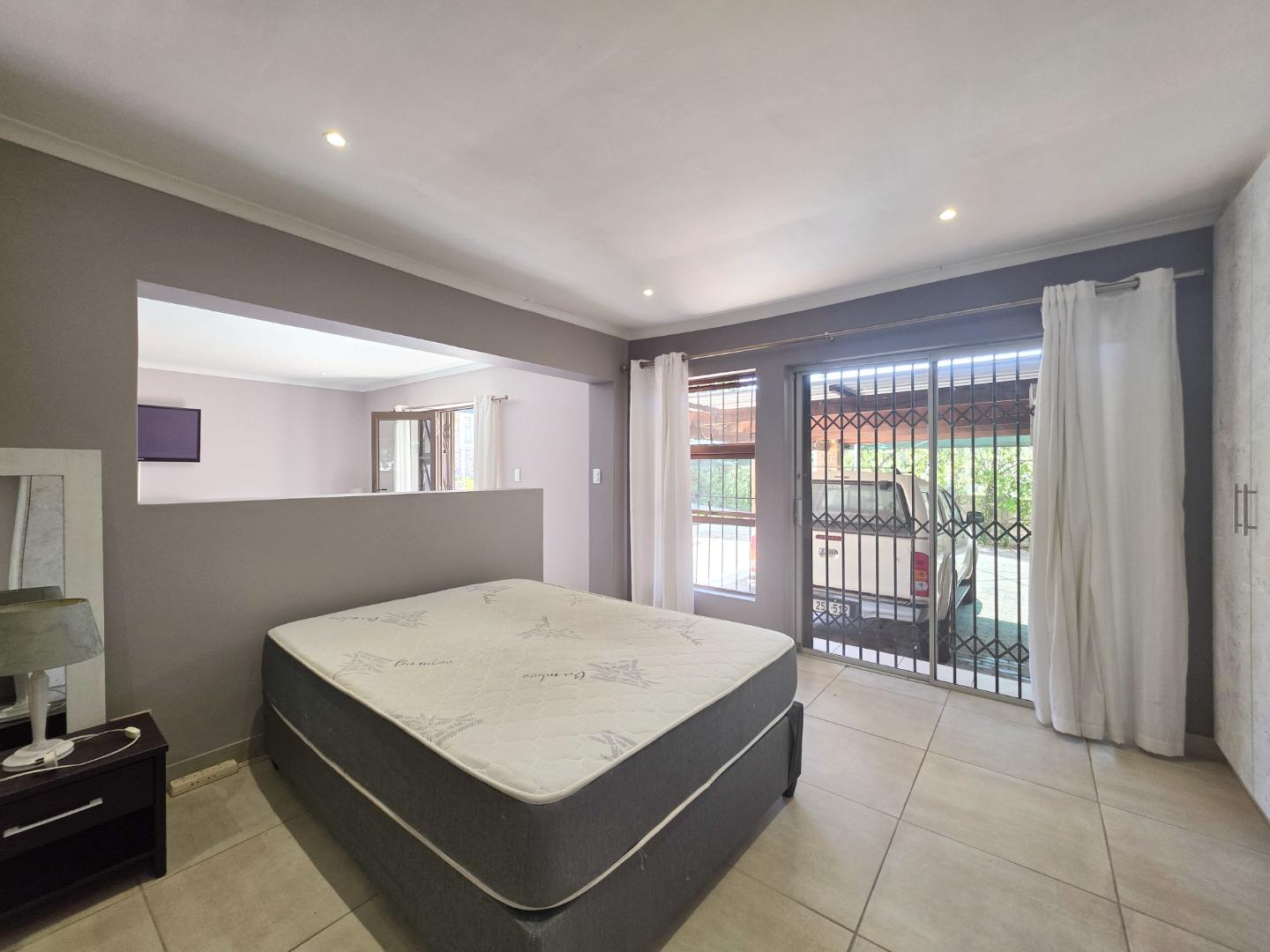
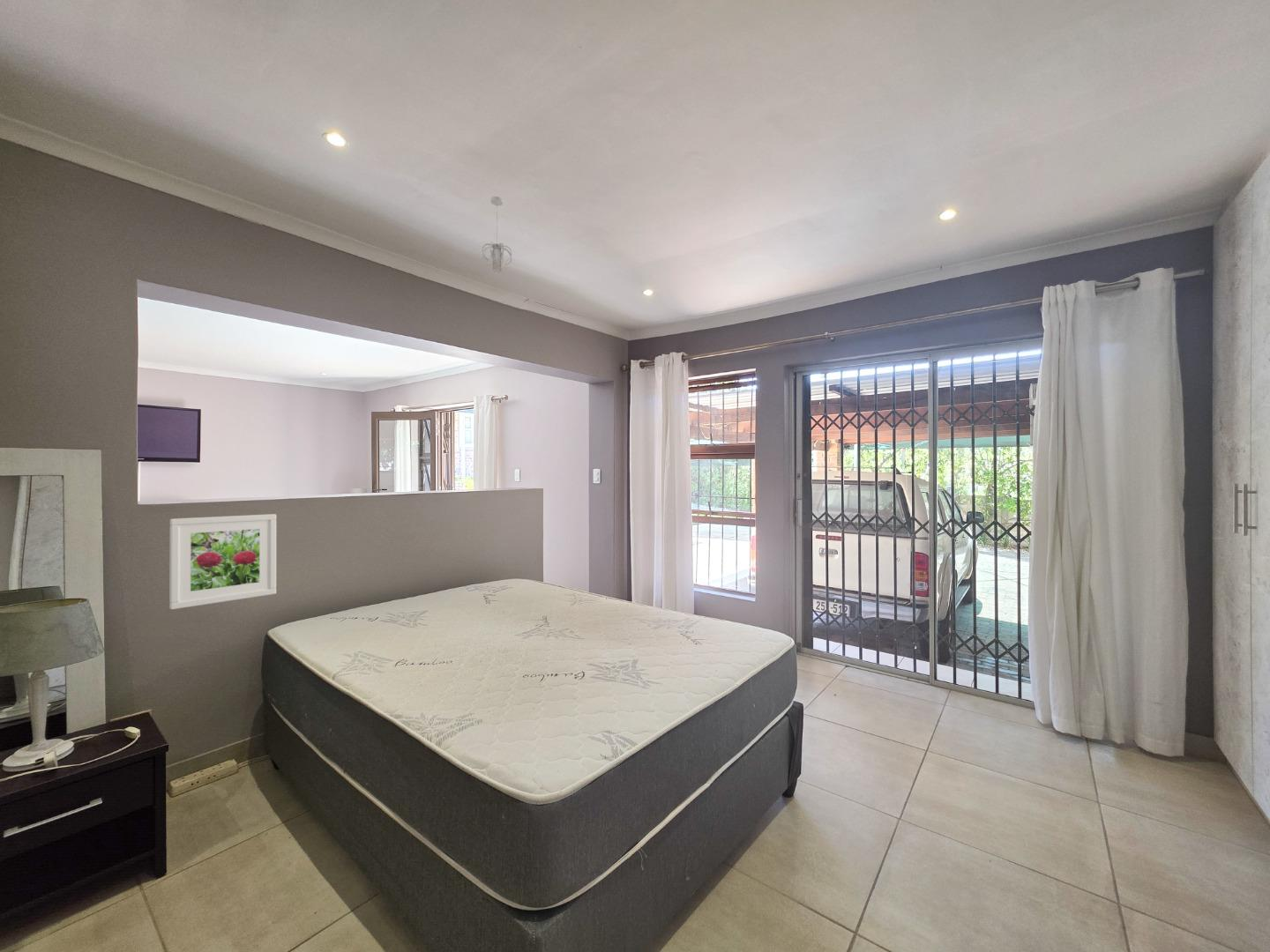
+ pendant light [481,196,513,274]
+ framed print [168,513,277,610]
